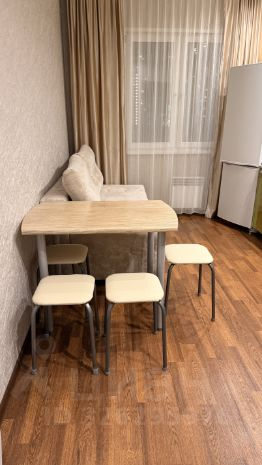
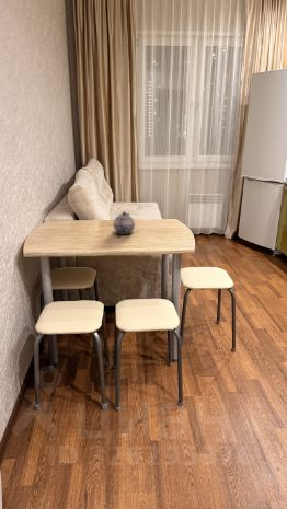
+ teapot [113,210,136,235]
